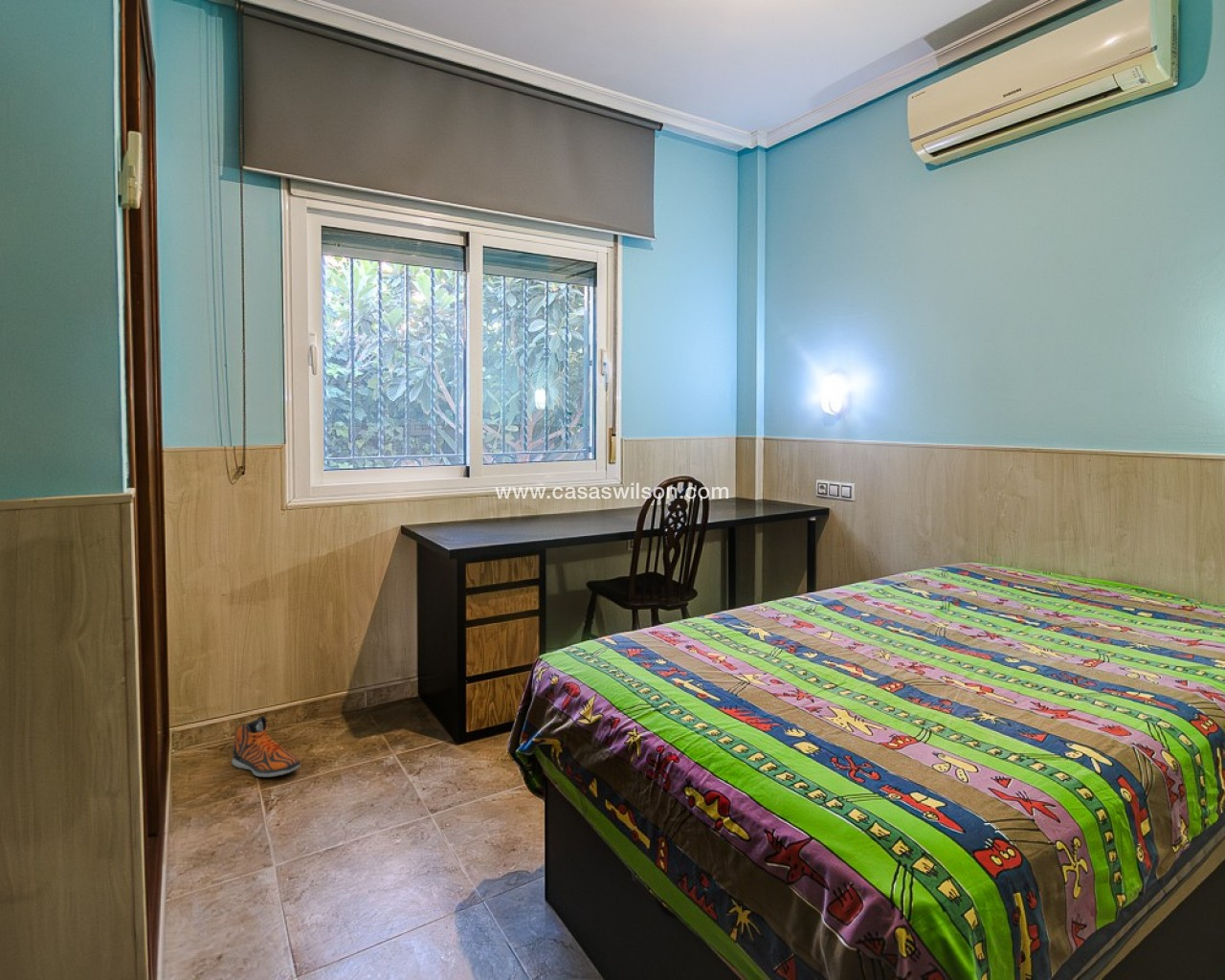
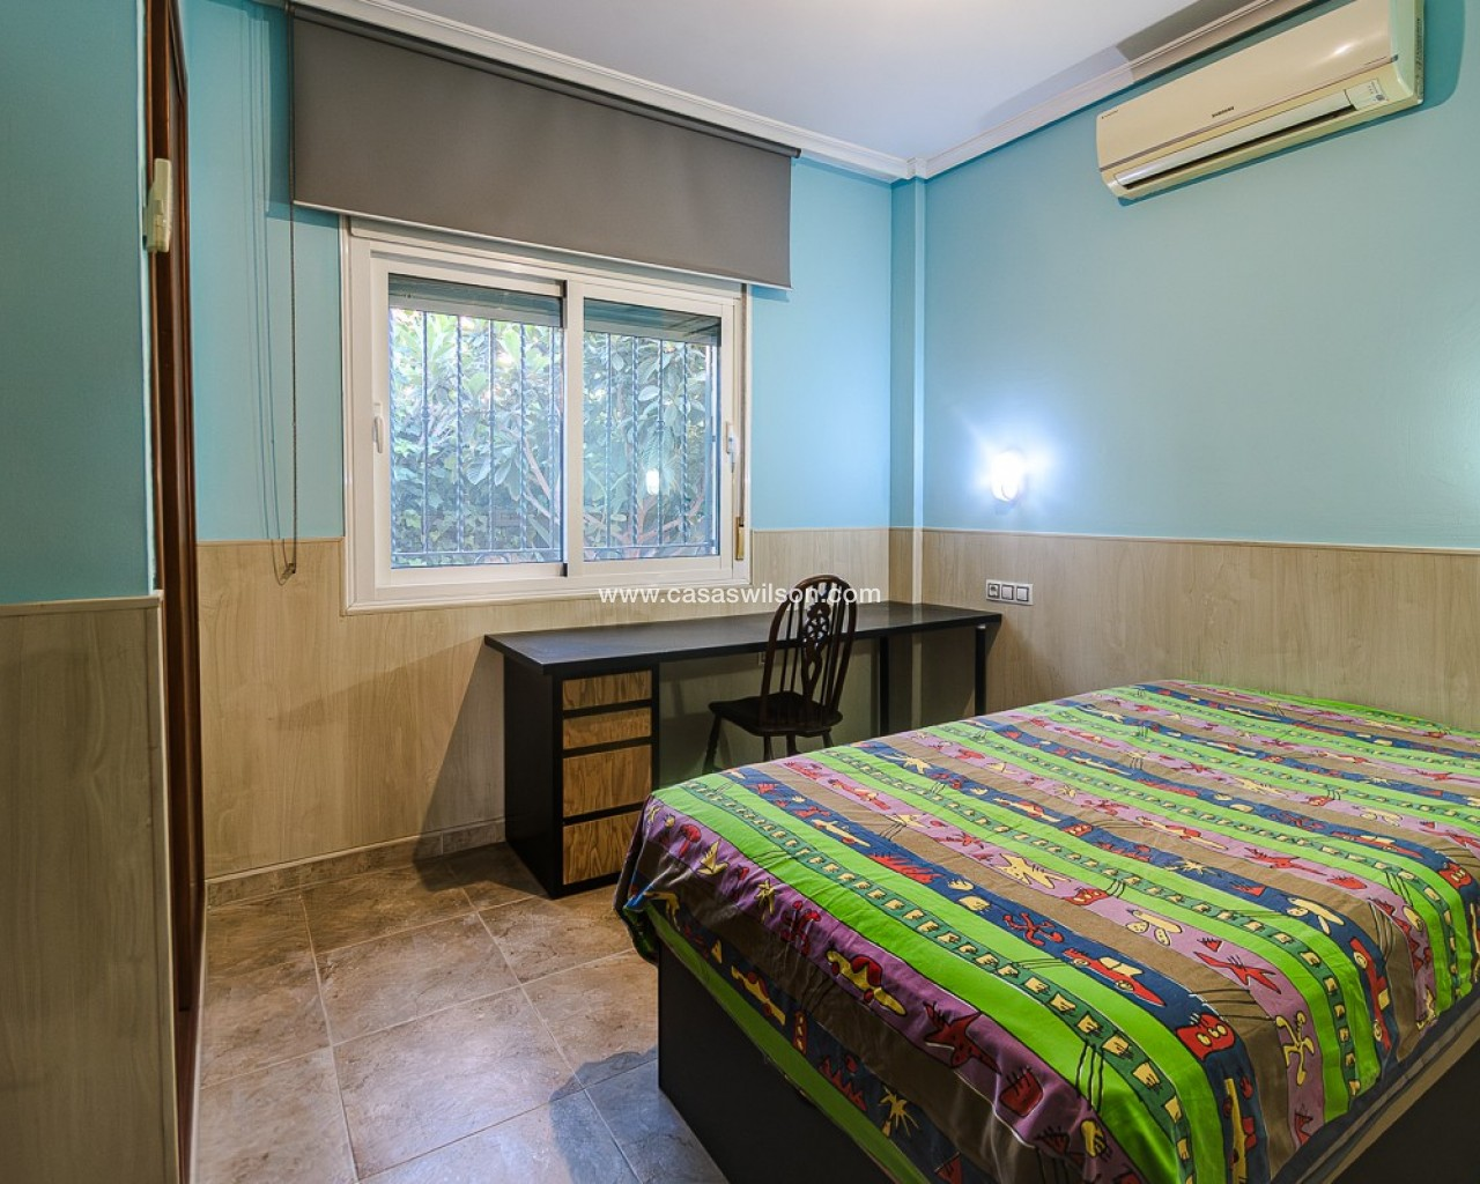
- sneaker [231,715,301,778]
